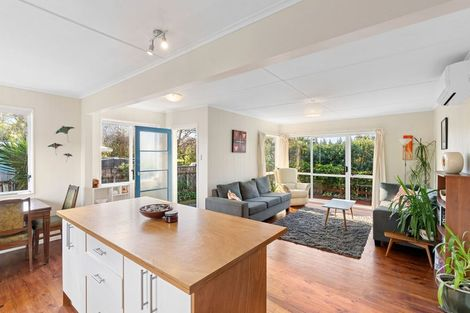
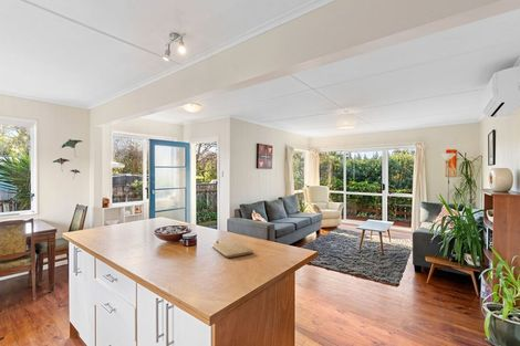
+ chopping board [211,238,254,259]
